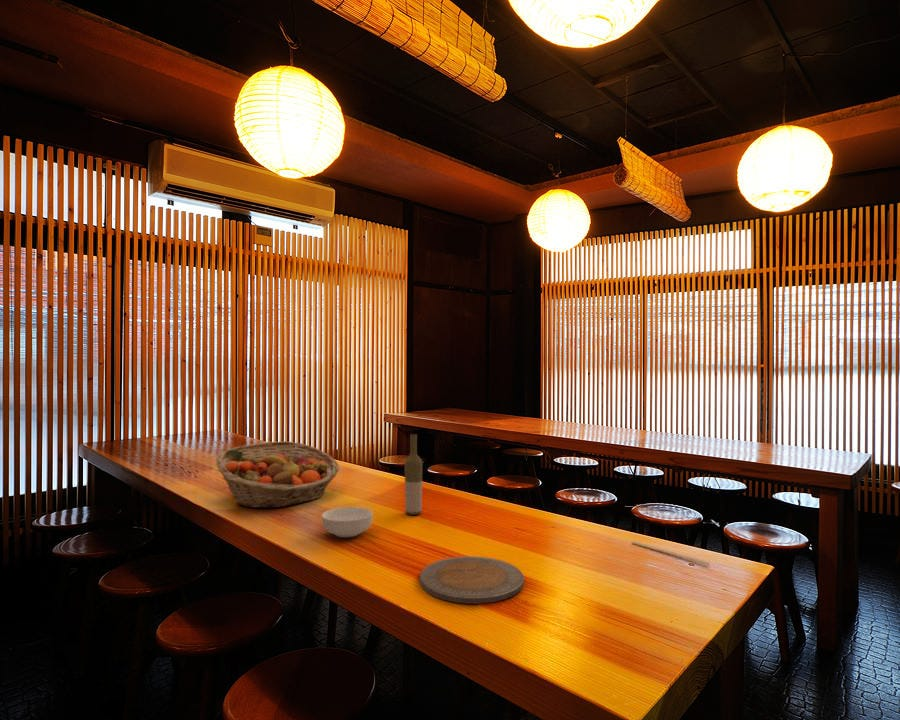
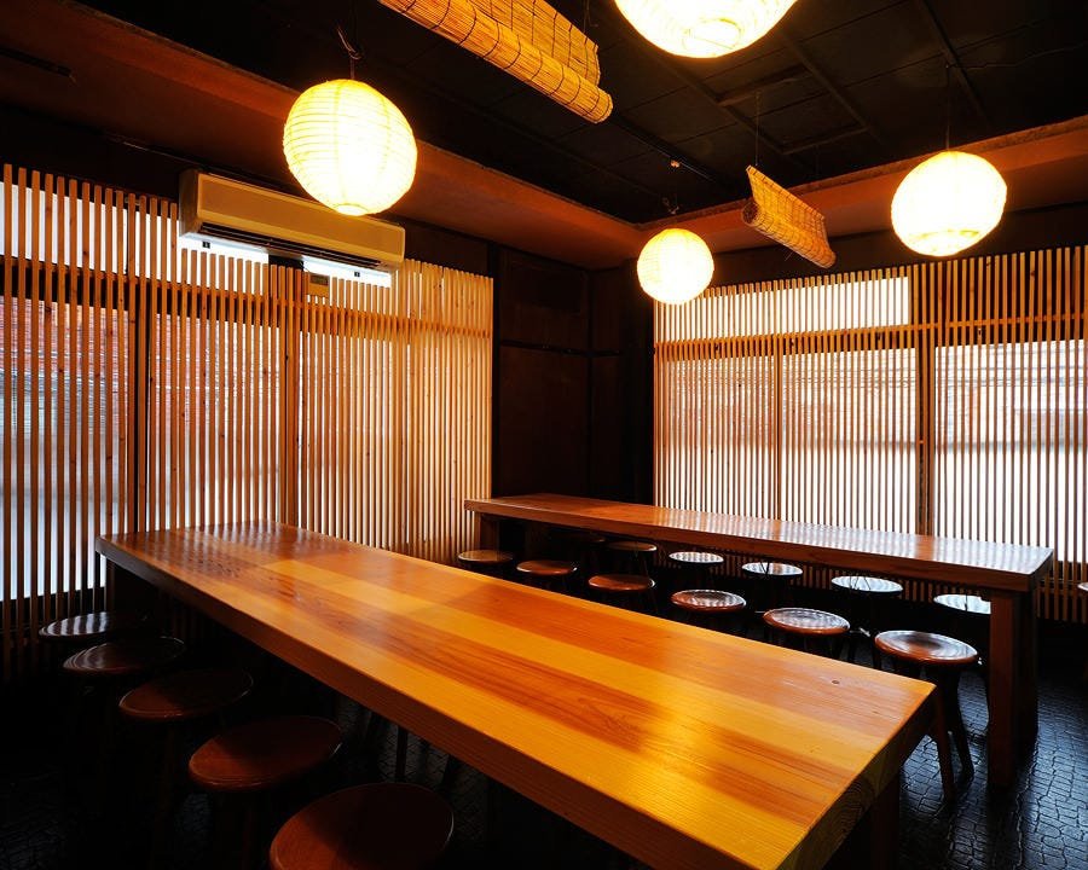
- fruit basket [215,440,340,509]
- cereal bowl [321,506,374,538]
- chopsticks [630,540,711,566]
- bottle [404,433,424,516]
- plate [419,555,525,605]
